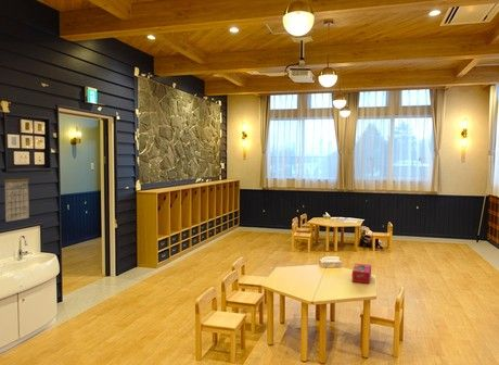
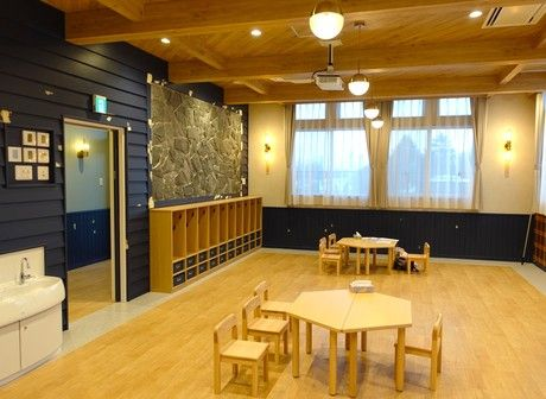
- tissue box [351,263,372,285]
- calendar [3,168,30,223]
